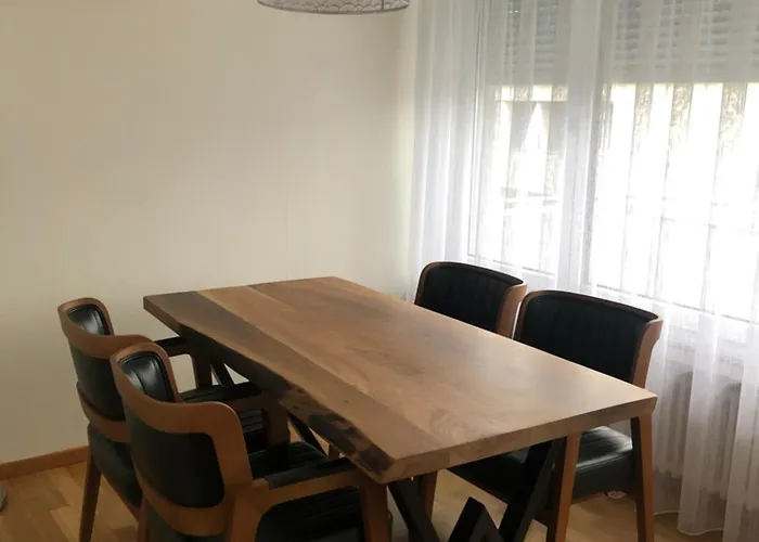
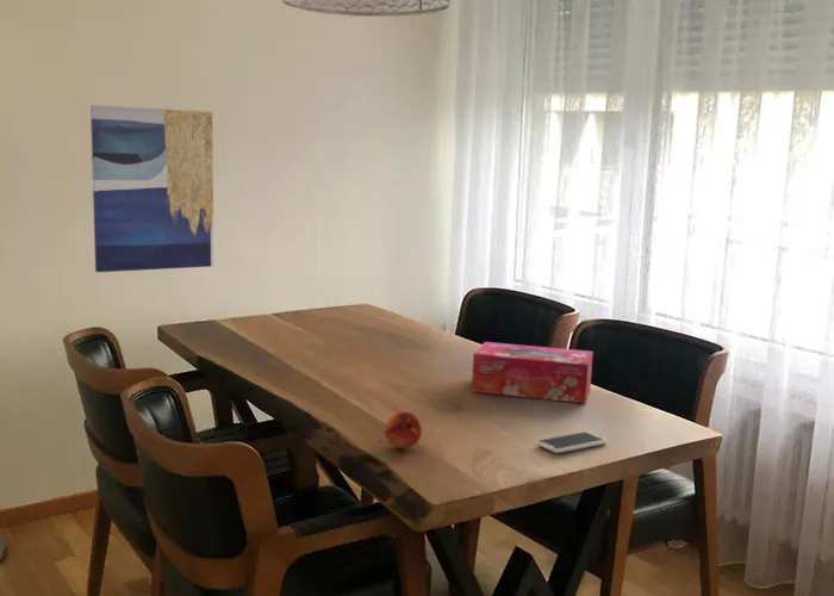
+ wall art [89,104,214,273]
+ fruit [382,410,423,449]
+ tissue box [471,341,595,404]
+ smartphone [535,430,608,454]
